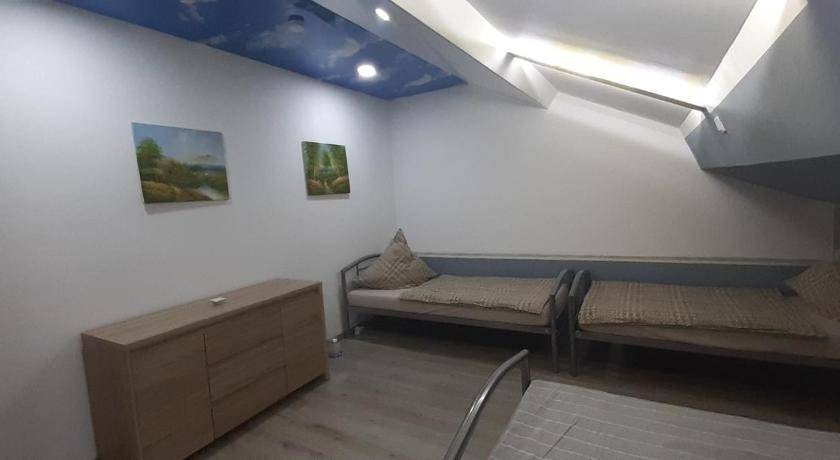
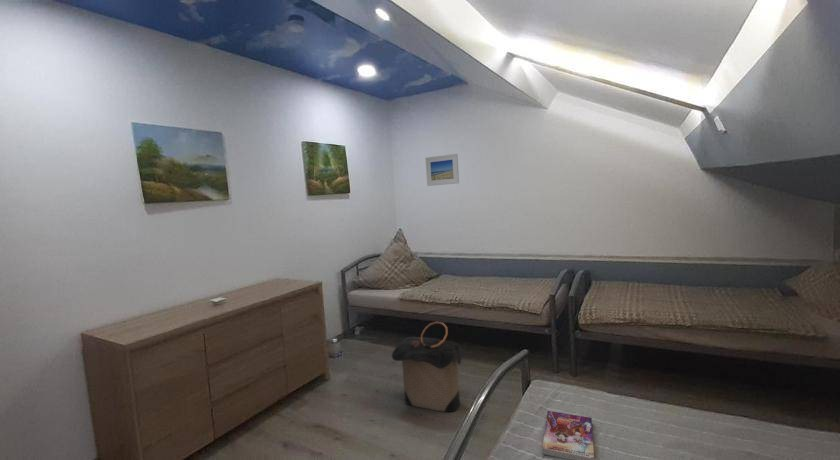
+ book [541,410,595,460]
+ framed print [425,153,460,187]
+ laundry hamper [391,321,466,413]
